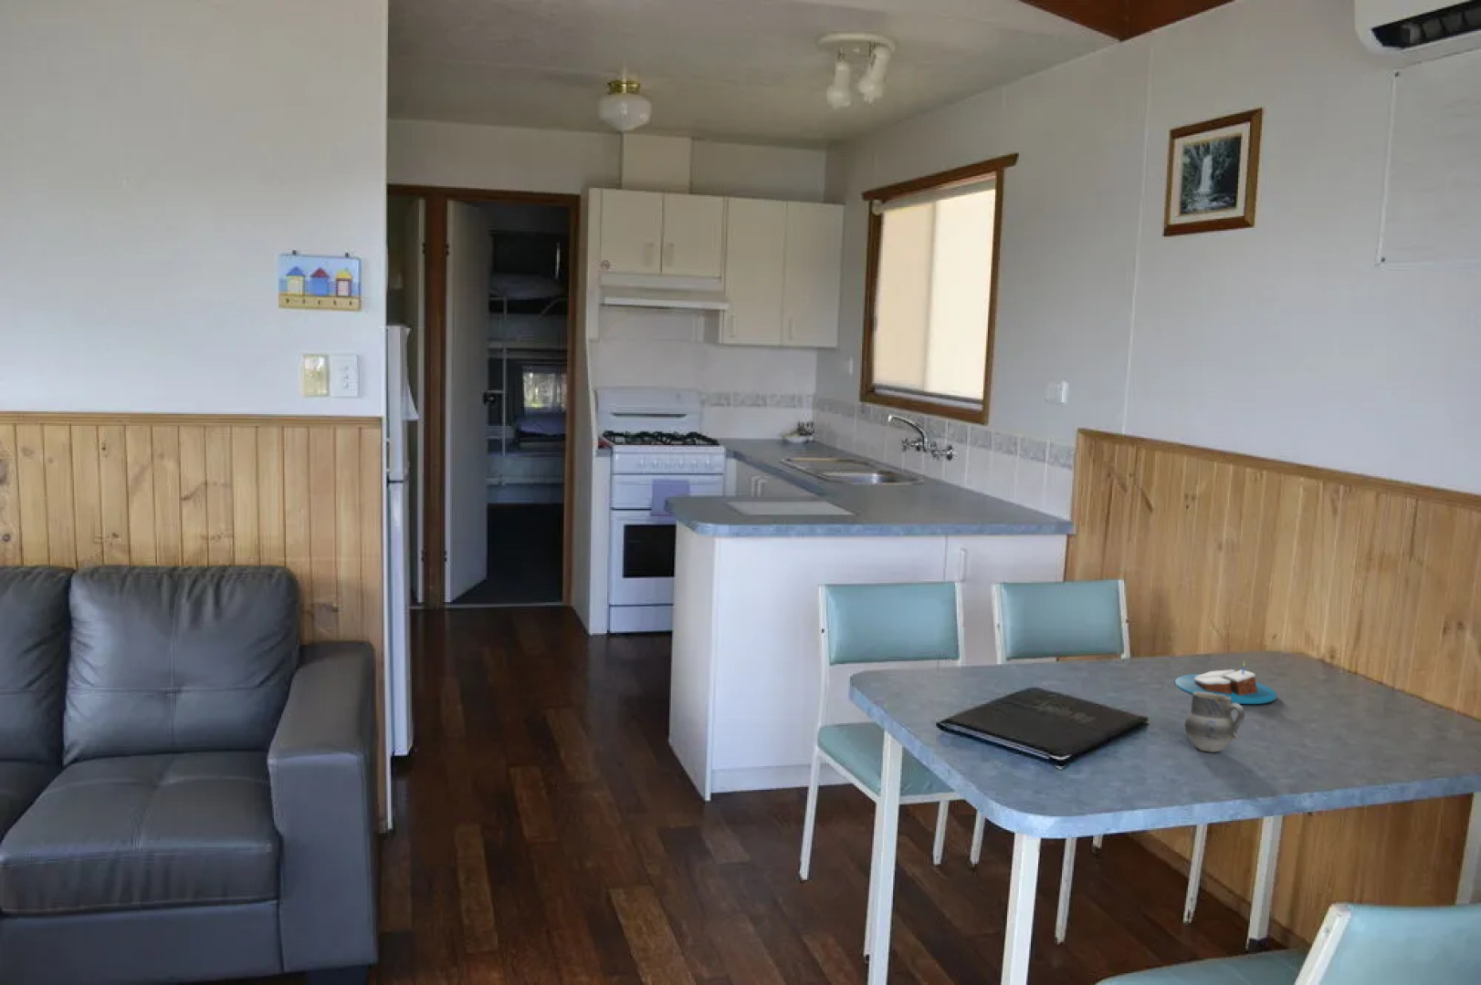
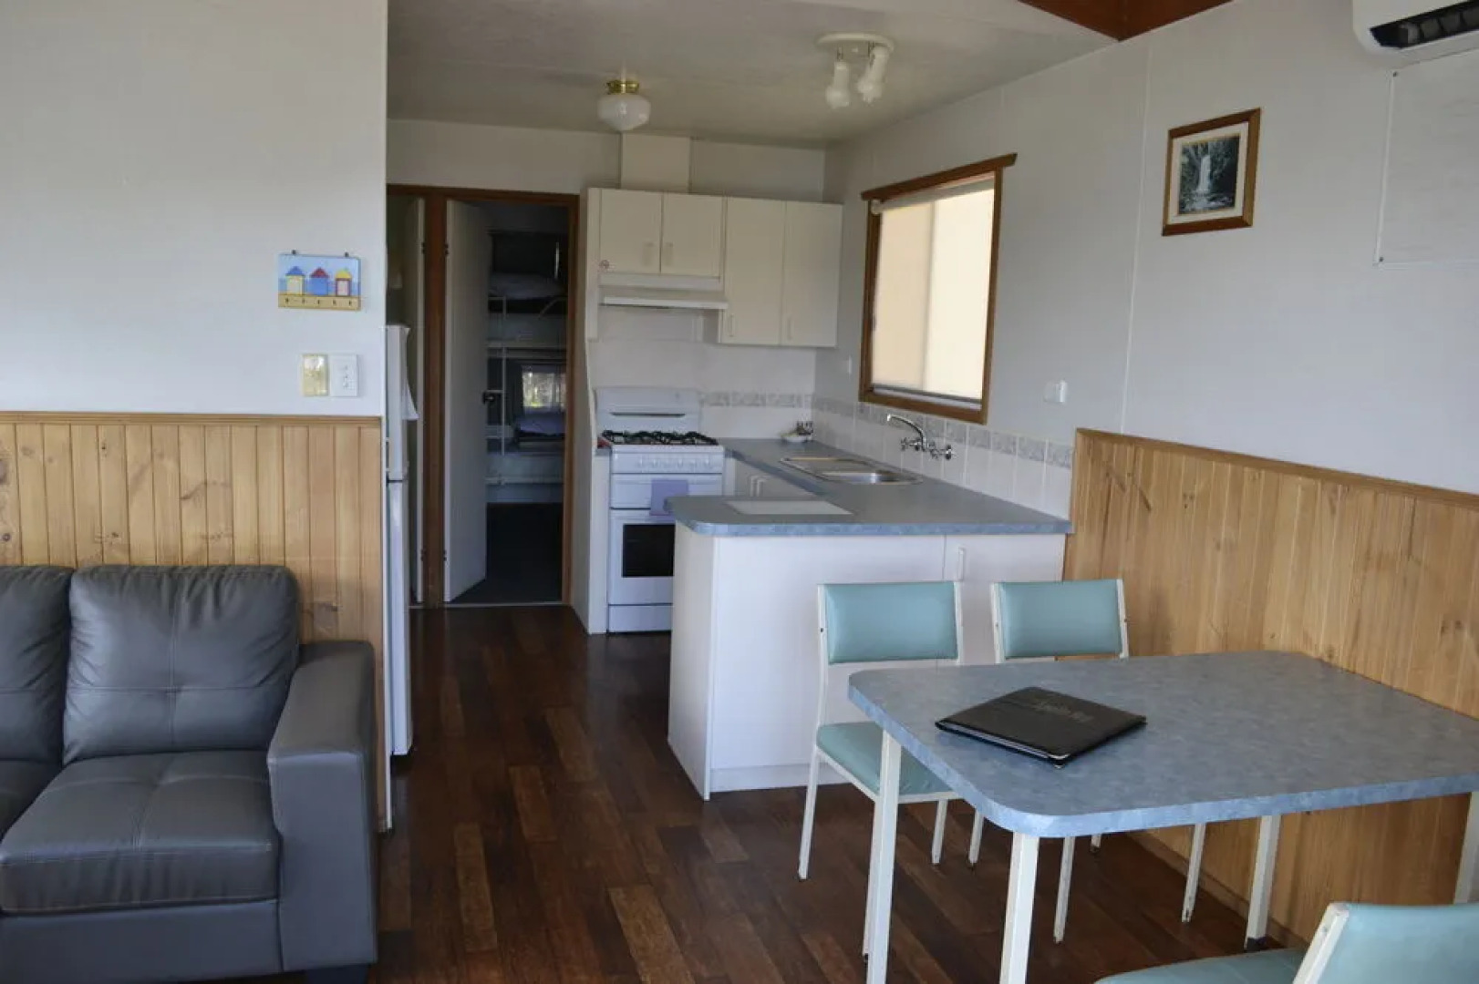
- candle [1174,661,1277,705]
- cup [1184,691,1246,752]
